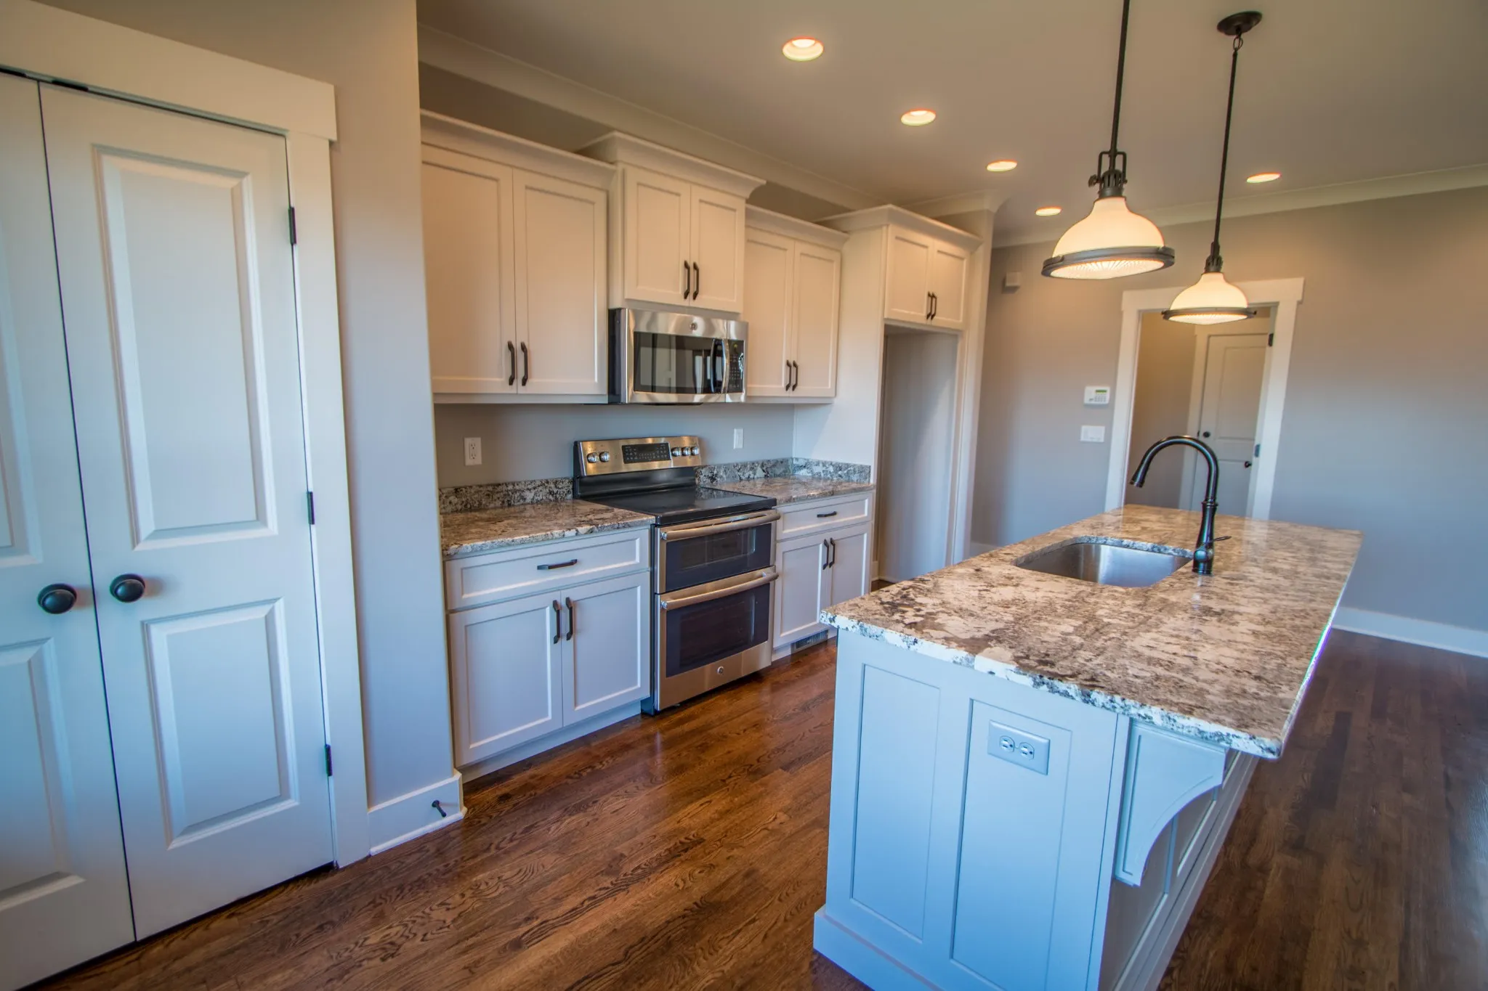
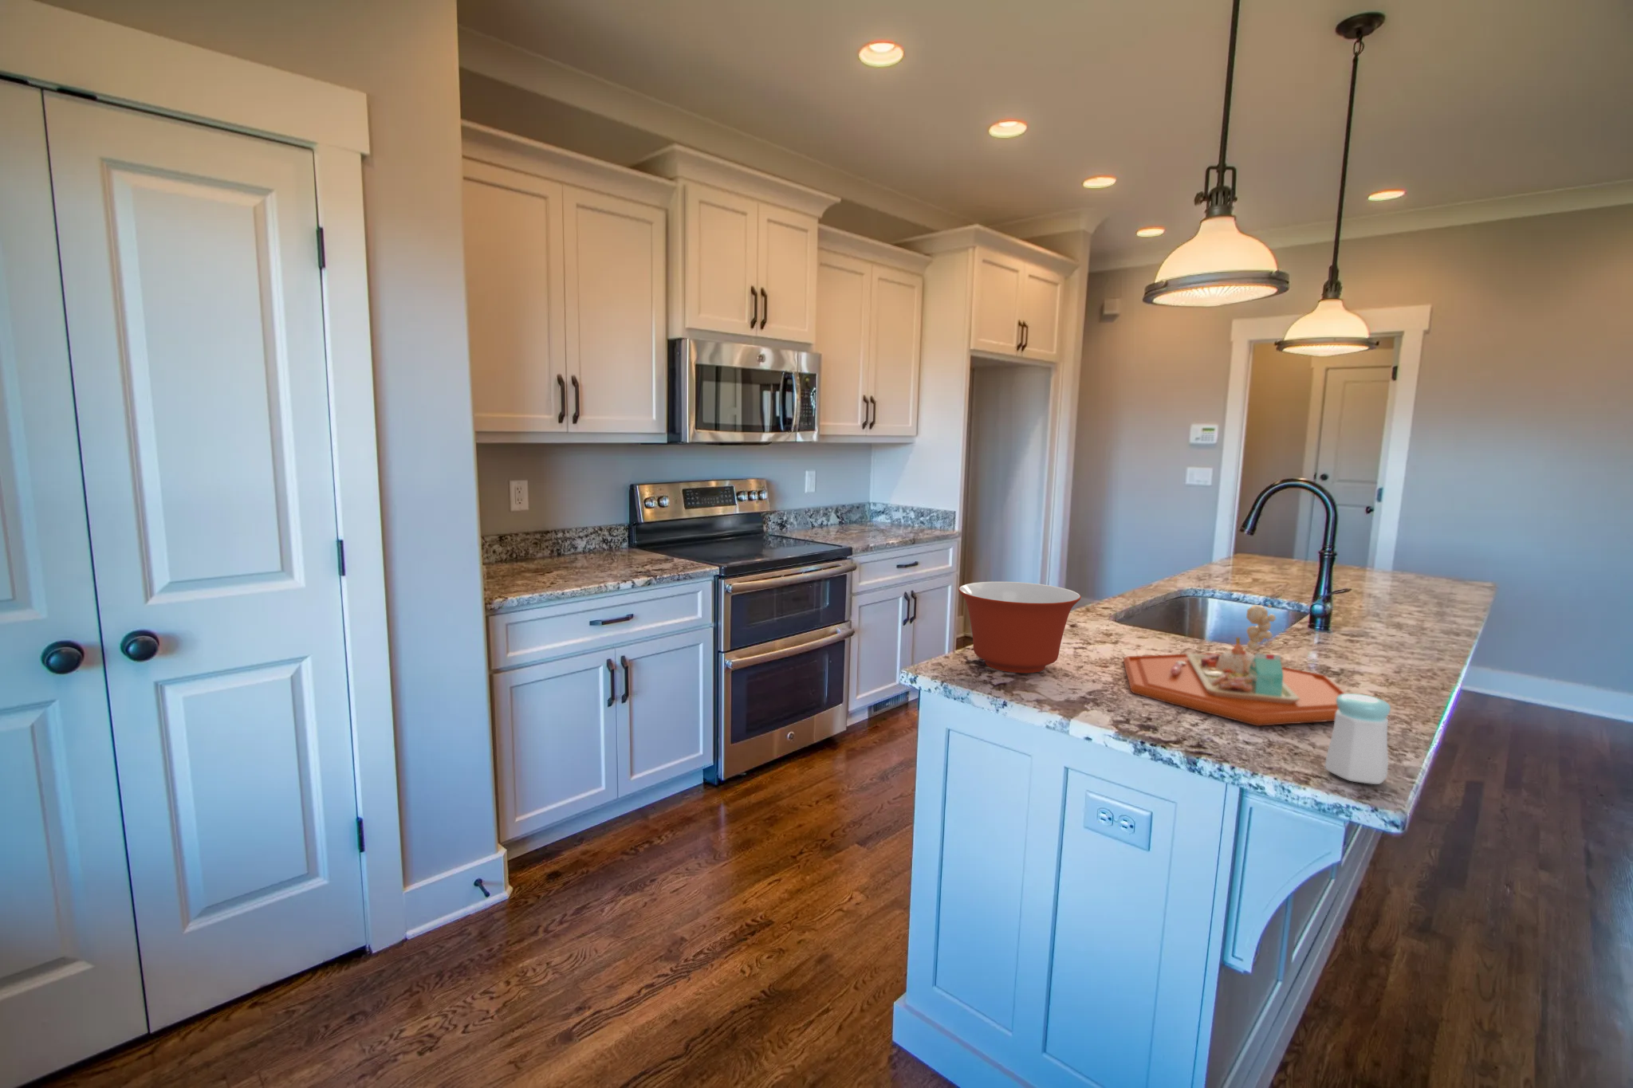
+ mixing bowl [958,582,1082,674]
+ salt shaker [1325,692,1391,786]
+ food tray [1123,605,1346,727]
